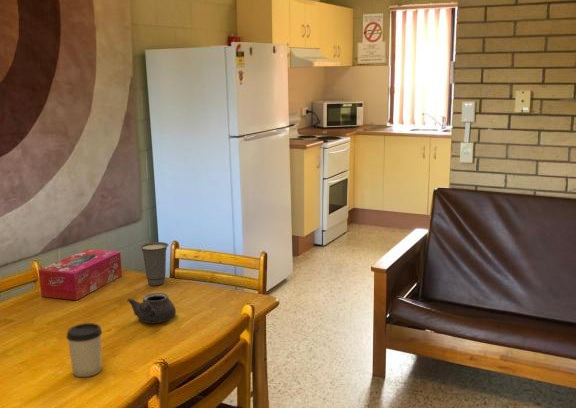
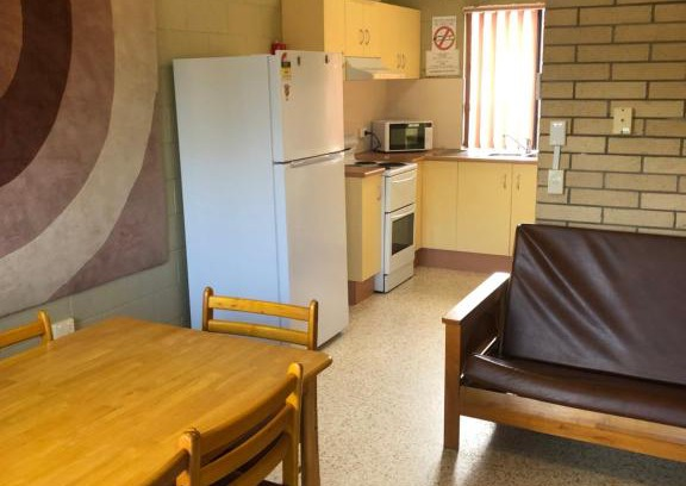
- cup [139,241,169,287]
- cup [65,322,103,378]
- tissue box [37,248,123,301]
- teapot [126,292,177,324]
